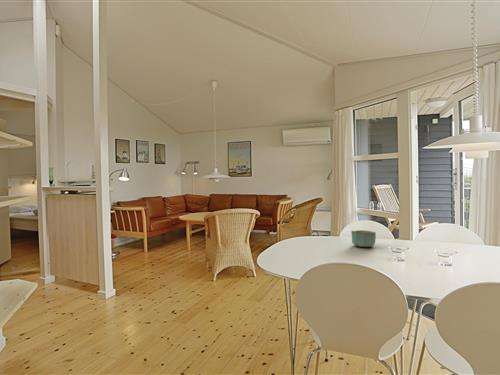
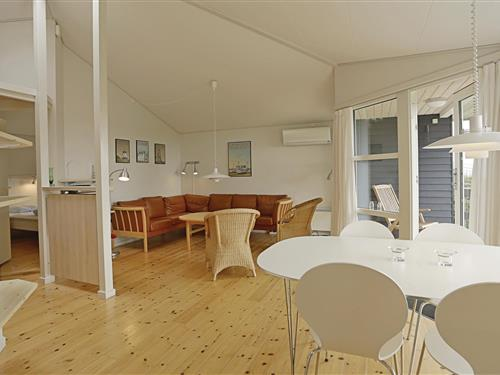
- bowl [350,229,377,248]
